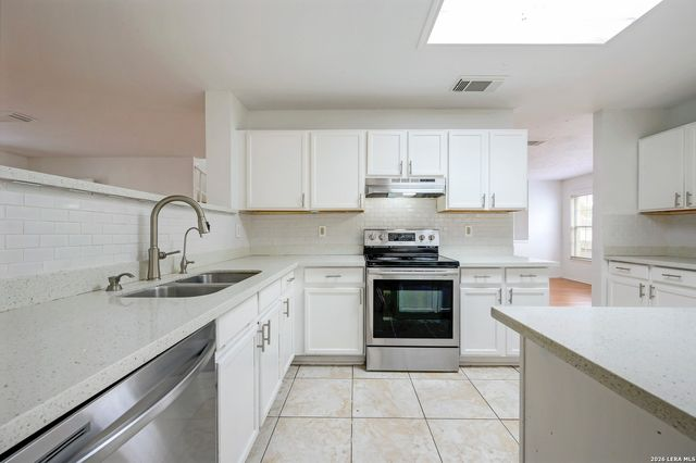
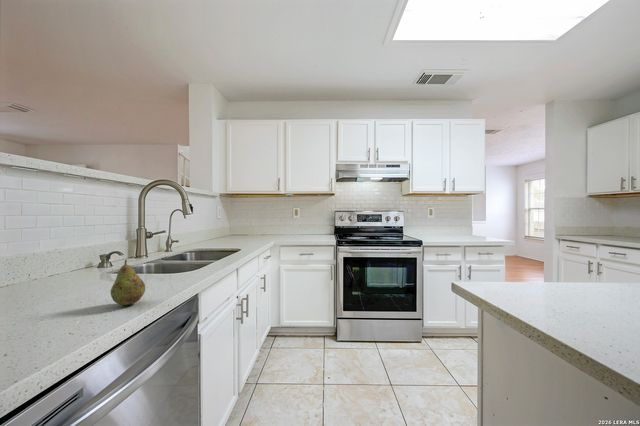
+ fruit [110,259,146,306]
